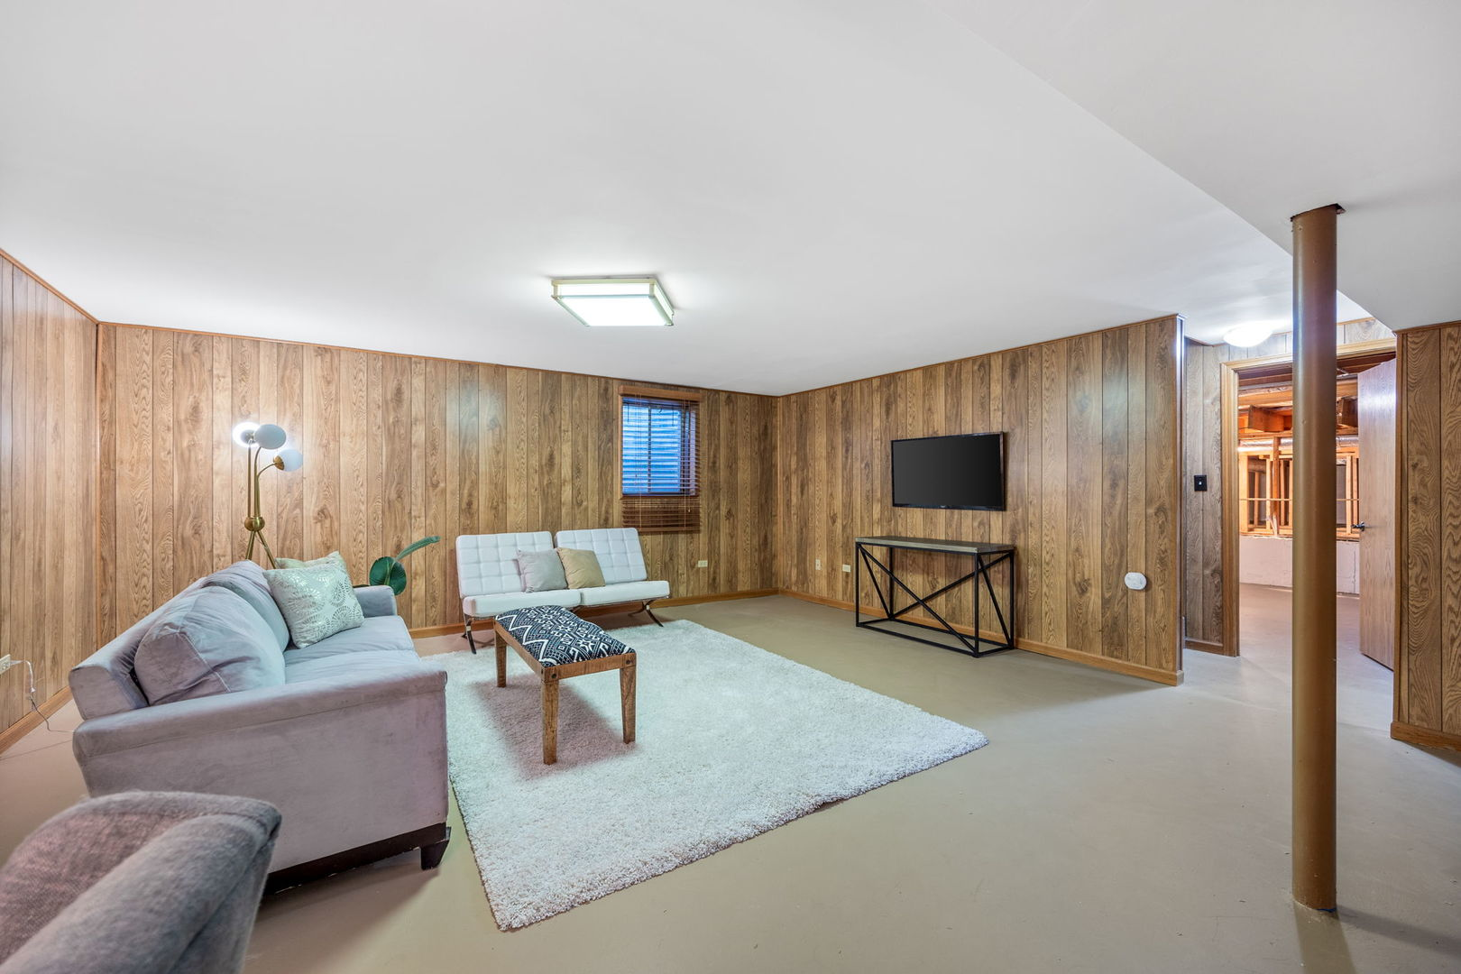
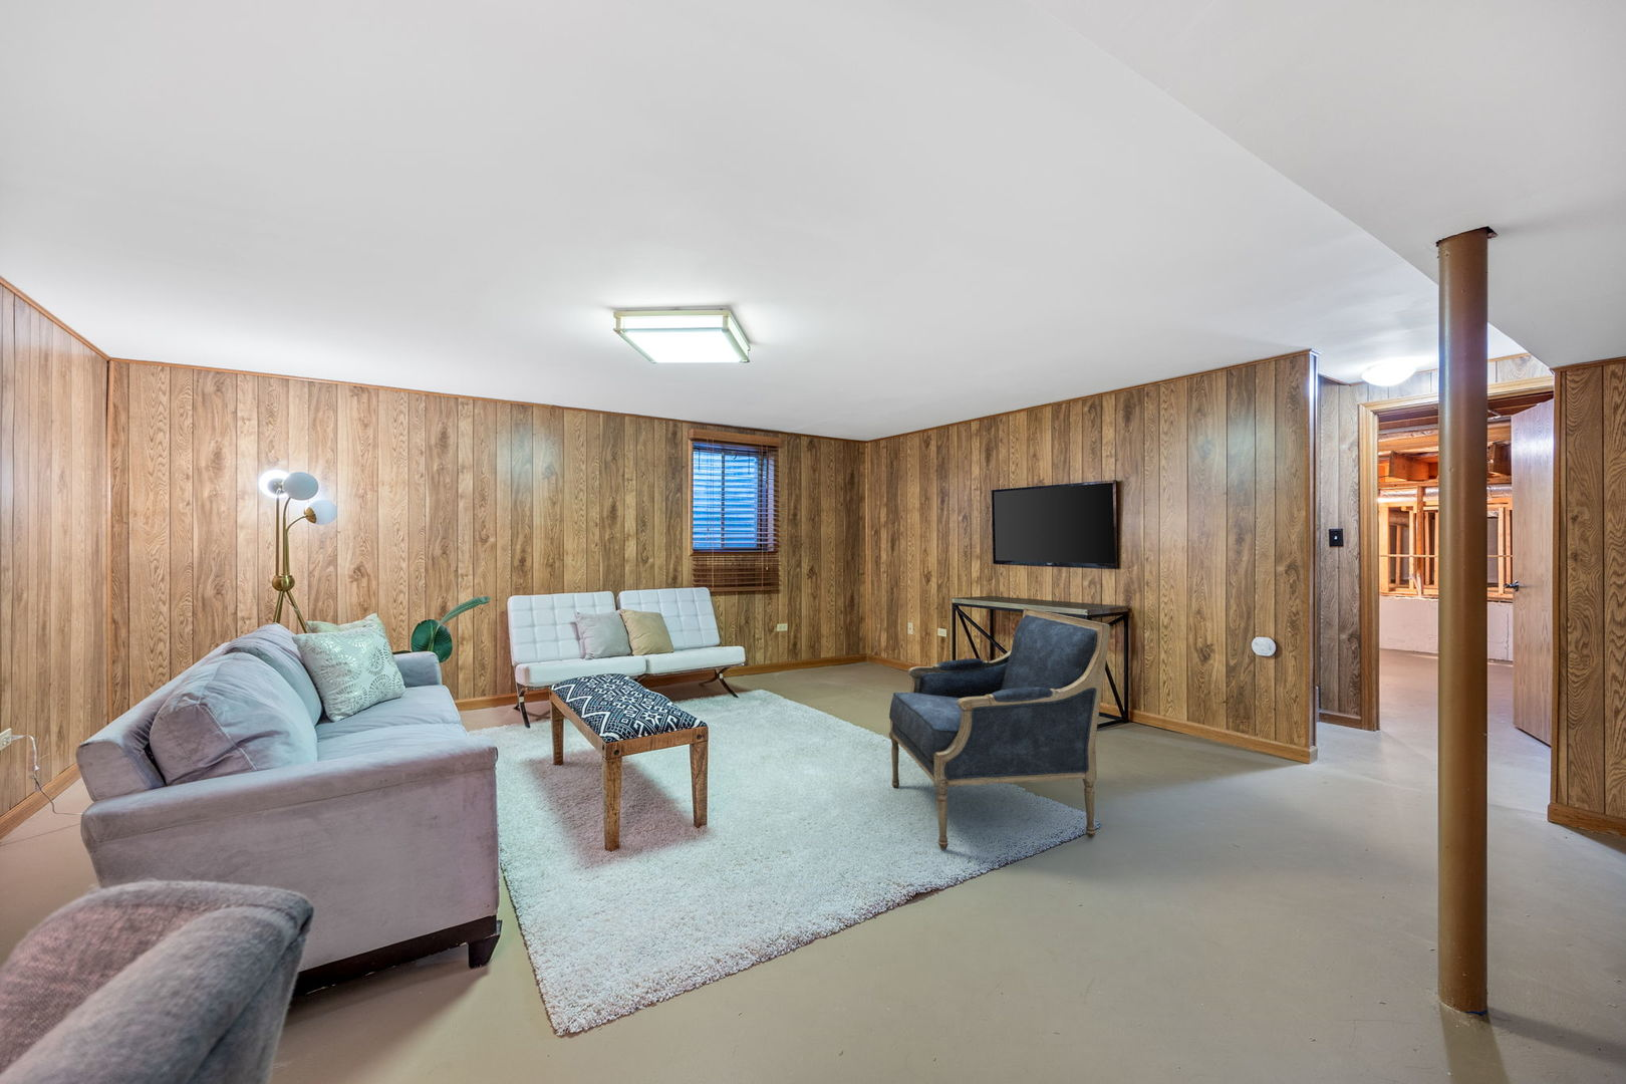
+ armchair [888,607,1111,852]
